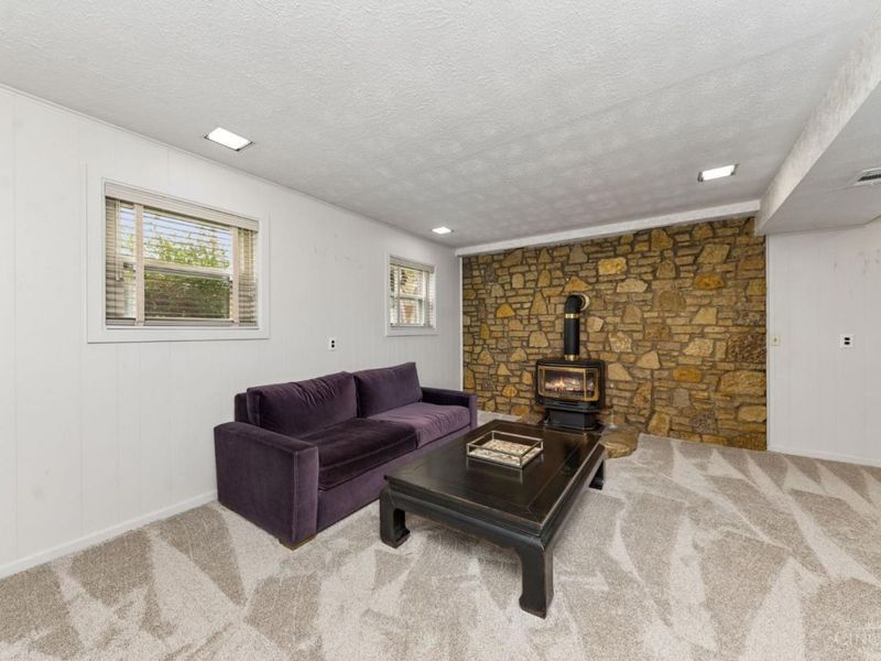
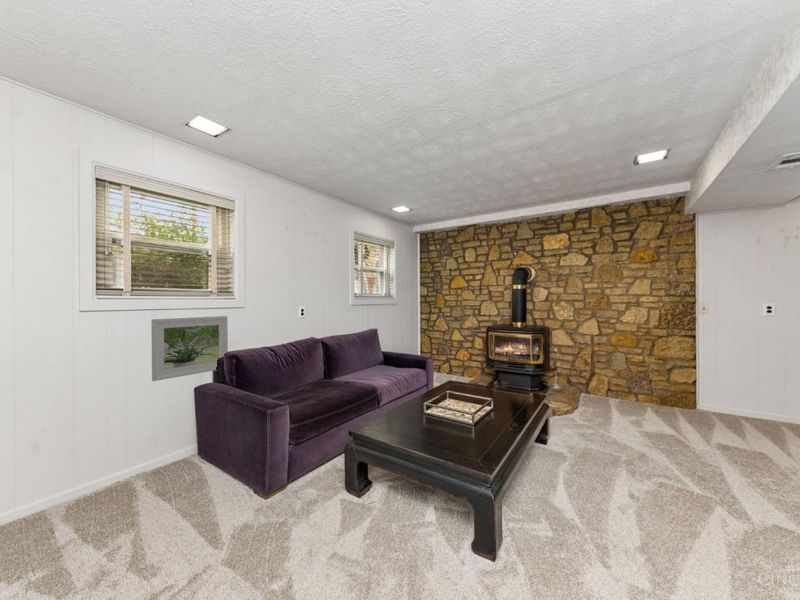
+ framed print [150,315,229,382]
